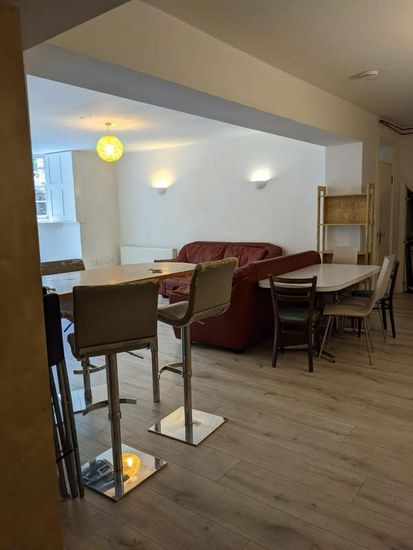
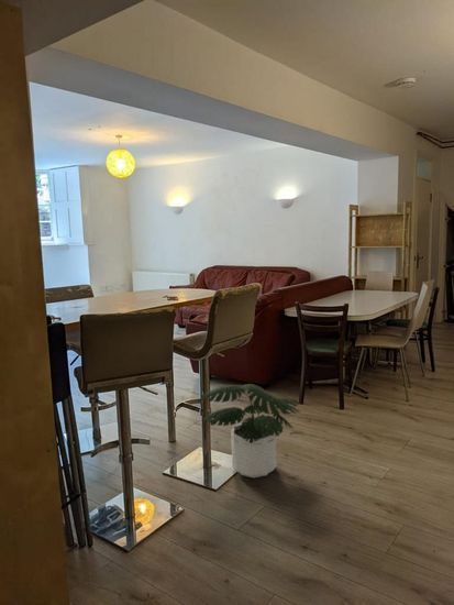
+ potted plant [200,383,300,479]
